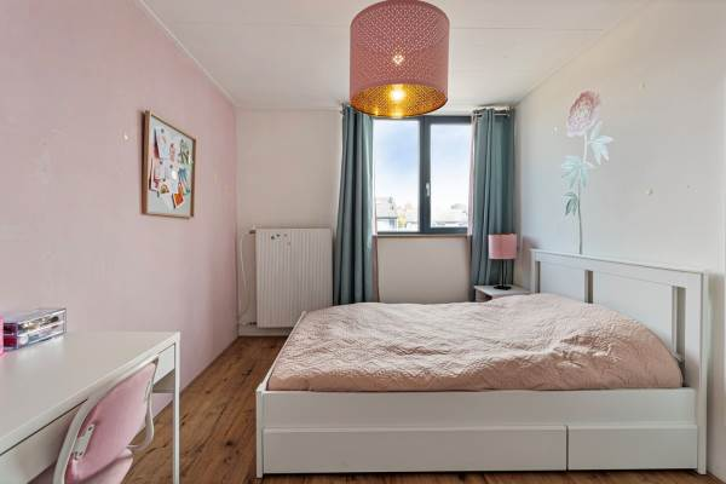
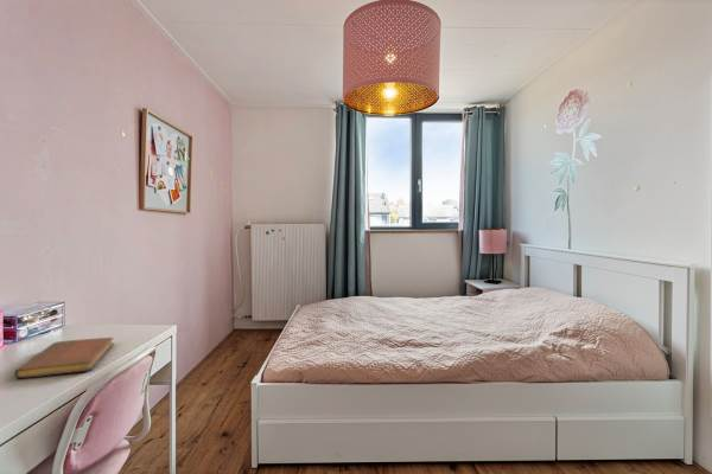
+ notebook [13,337,115,379]
